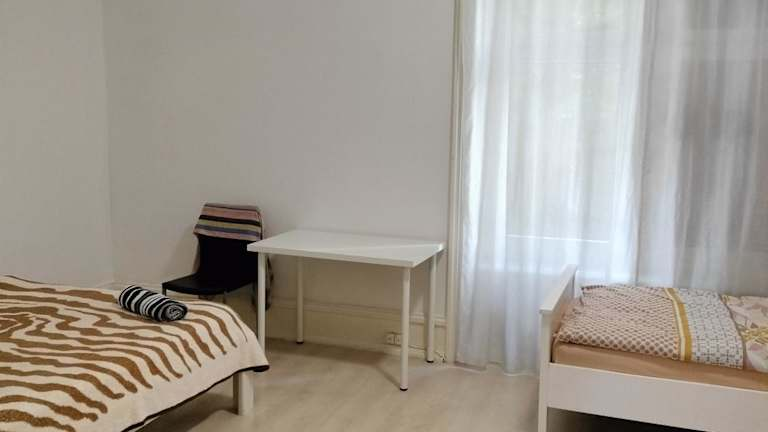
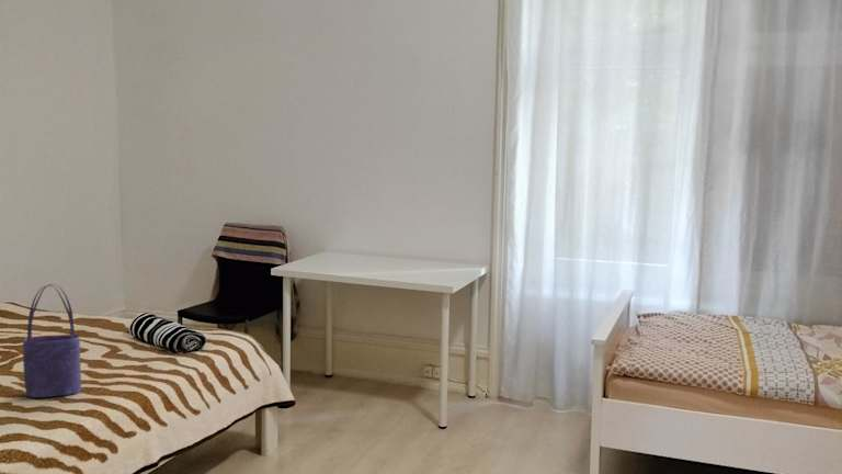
+ tote bag [22,283,82,398]
